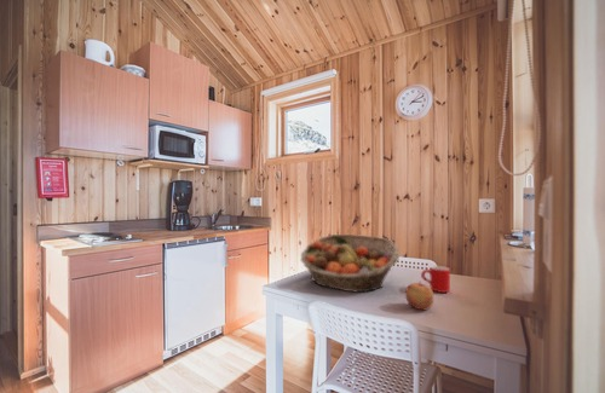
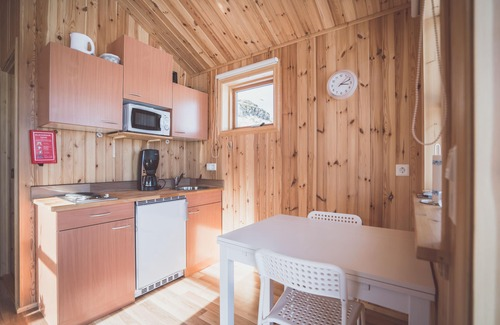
- fruit basket [299,233,401,294]
- apple [404,279,436,311]
- mug [420,265,451,294]
